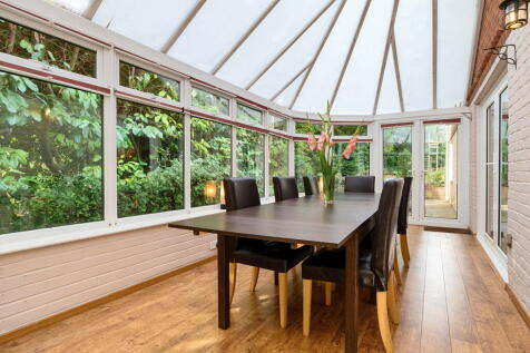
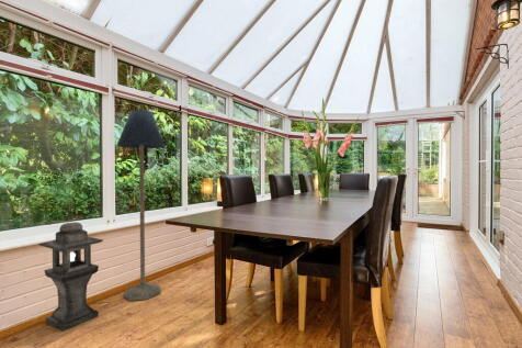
+ lantern [37,221,104,333]
+ floor lamp [116,109,166,302]
